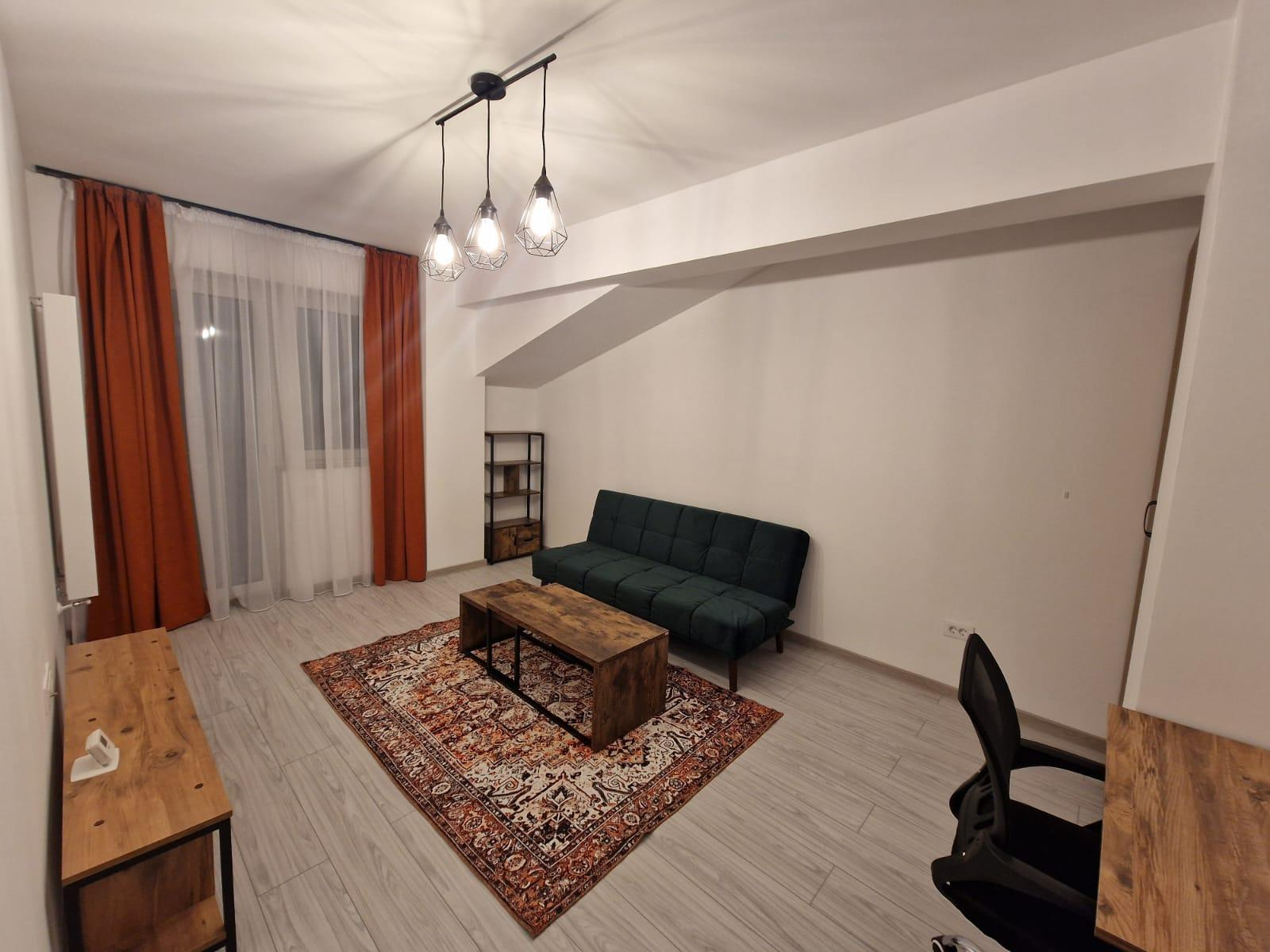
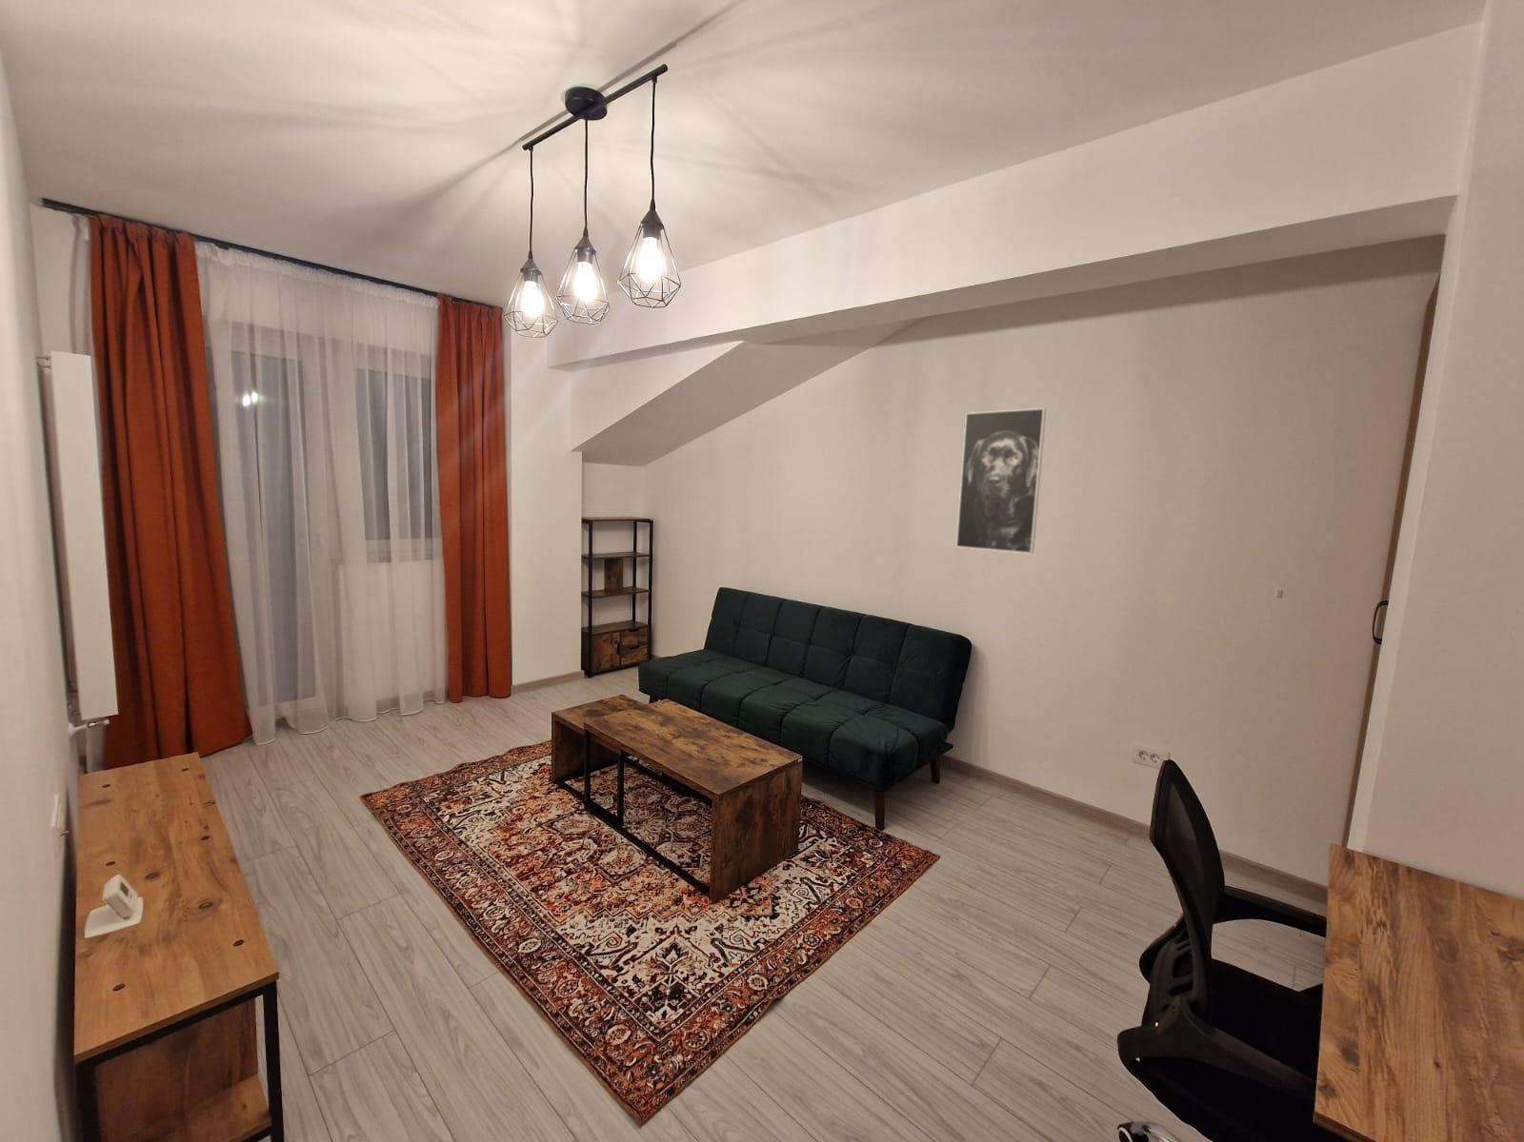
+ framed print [955,408,1046,555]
